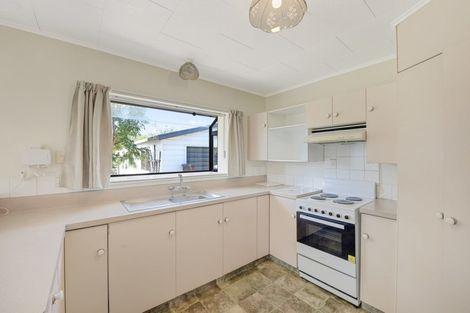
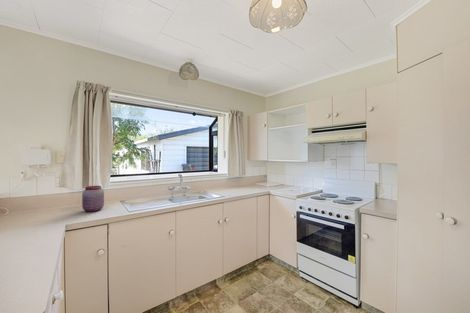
+ jar [81,185,105,213]
